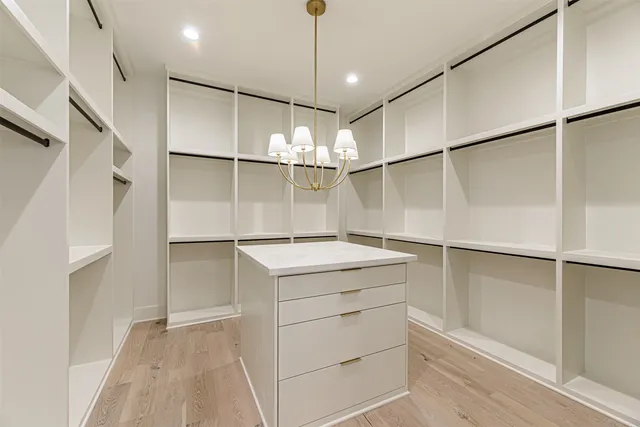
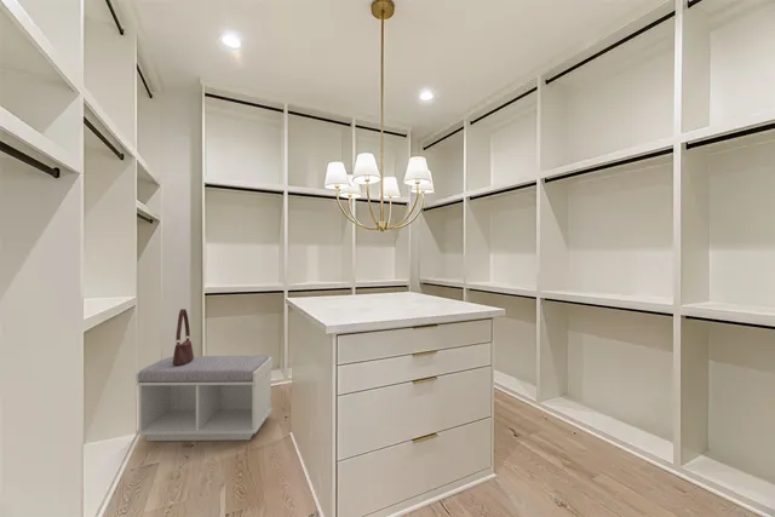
+ bench [134,355,274,442]
+ shoulder bag [172,308,195,366]
